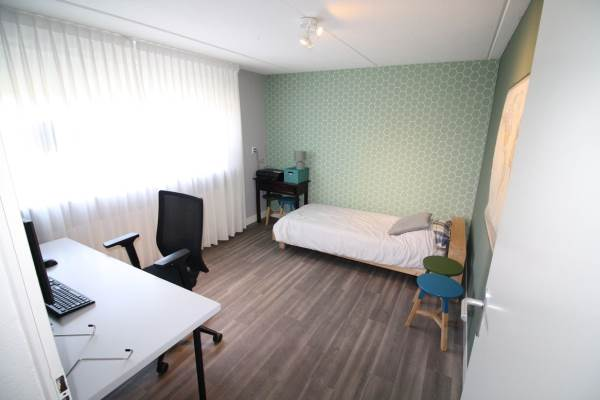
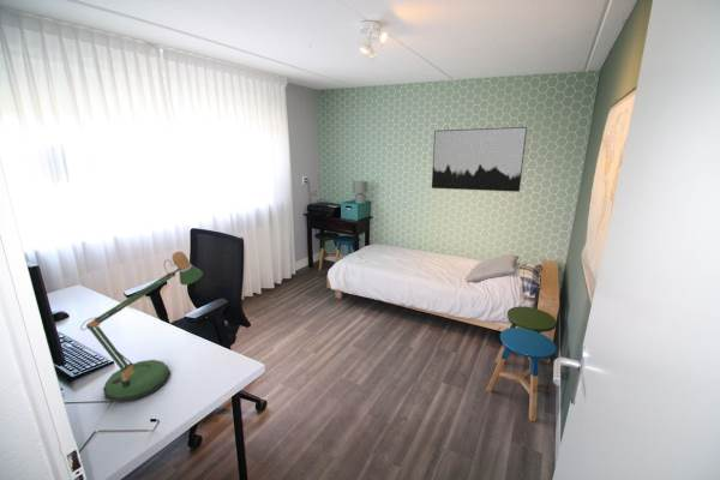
+ desk lamp [79,251,204,403]
+ wall art [431,126,528,193]
